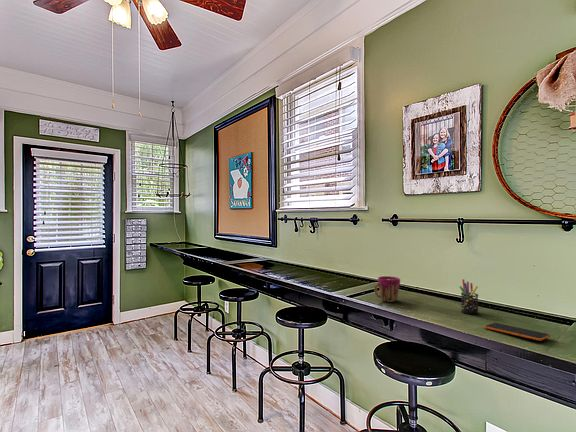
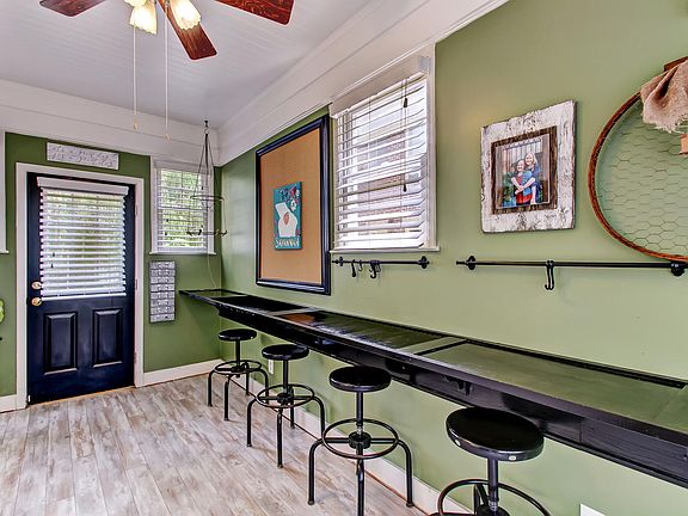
- pen holder [458,278,479,315]
- smartphone [483,322,551,342]
- cup [373,275,401,303]
